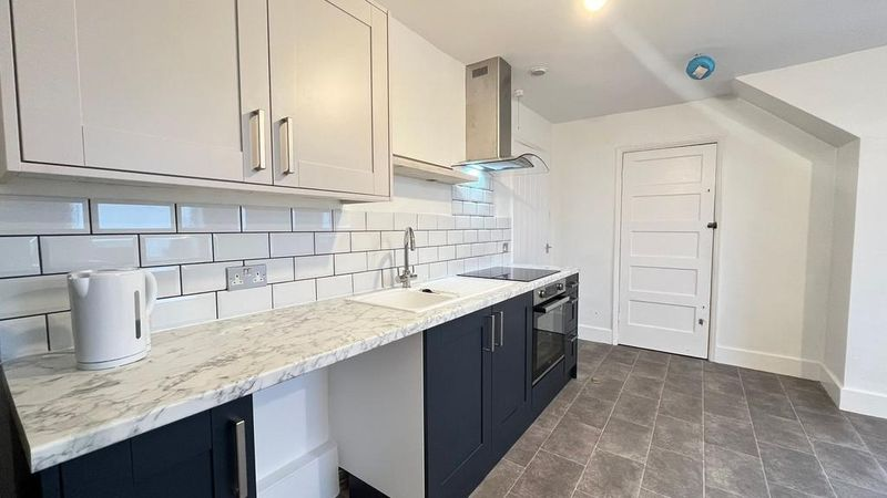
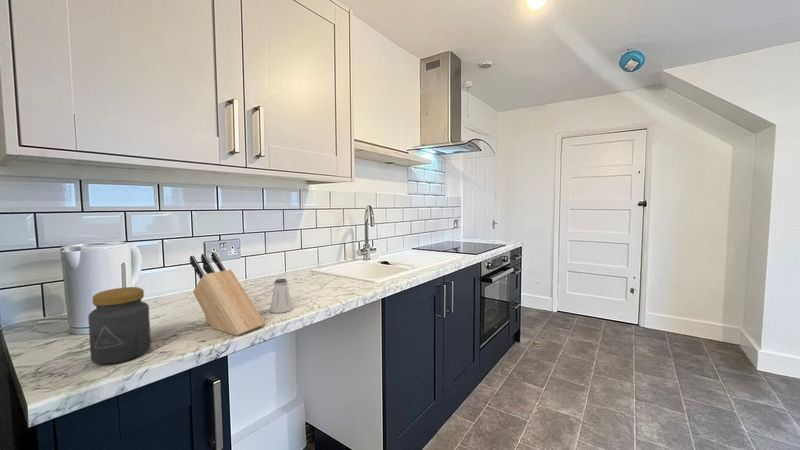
+ saltshaker [269,278,294,314]
+ jar [87,286,152,366]
+ knife block [189,251,266,337]
